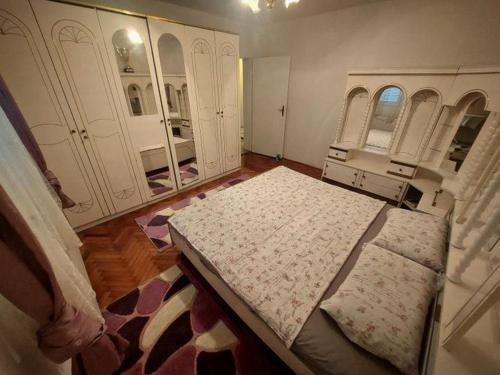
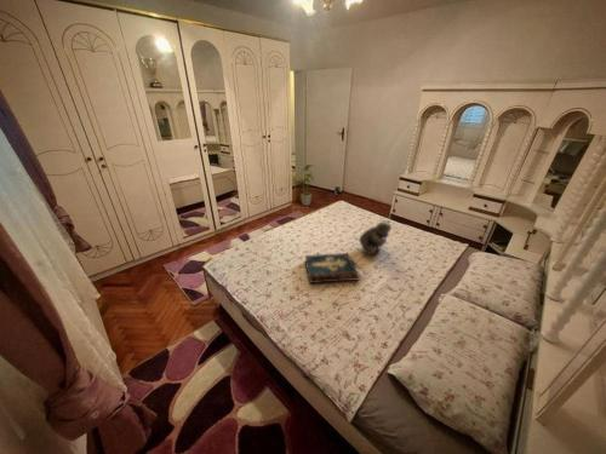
+ book [304,252,361,285]
+ house plant [293,163,315,207]
+ teddy bear [358,219,393,255]
